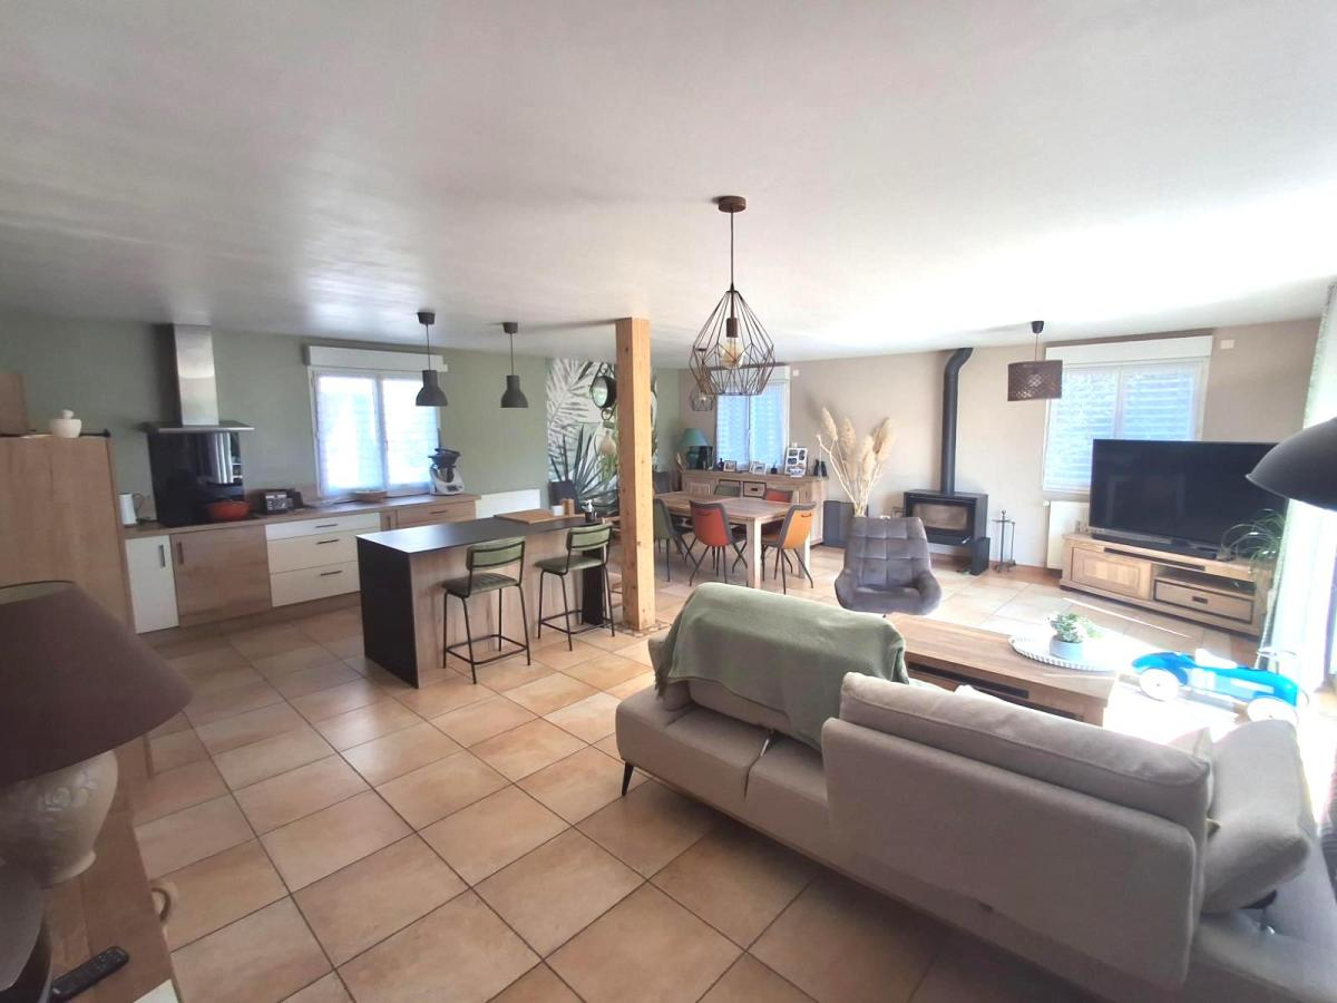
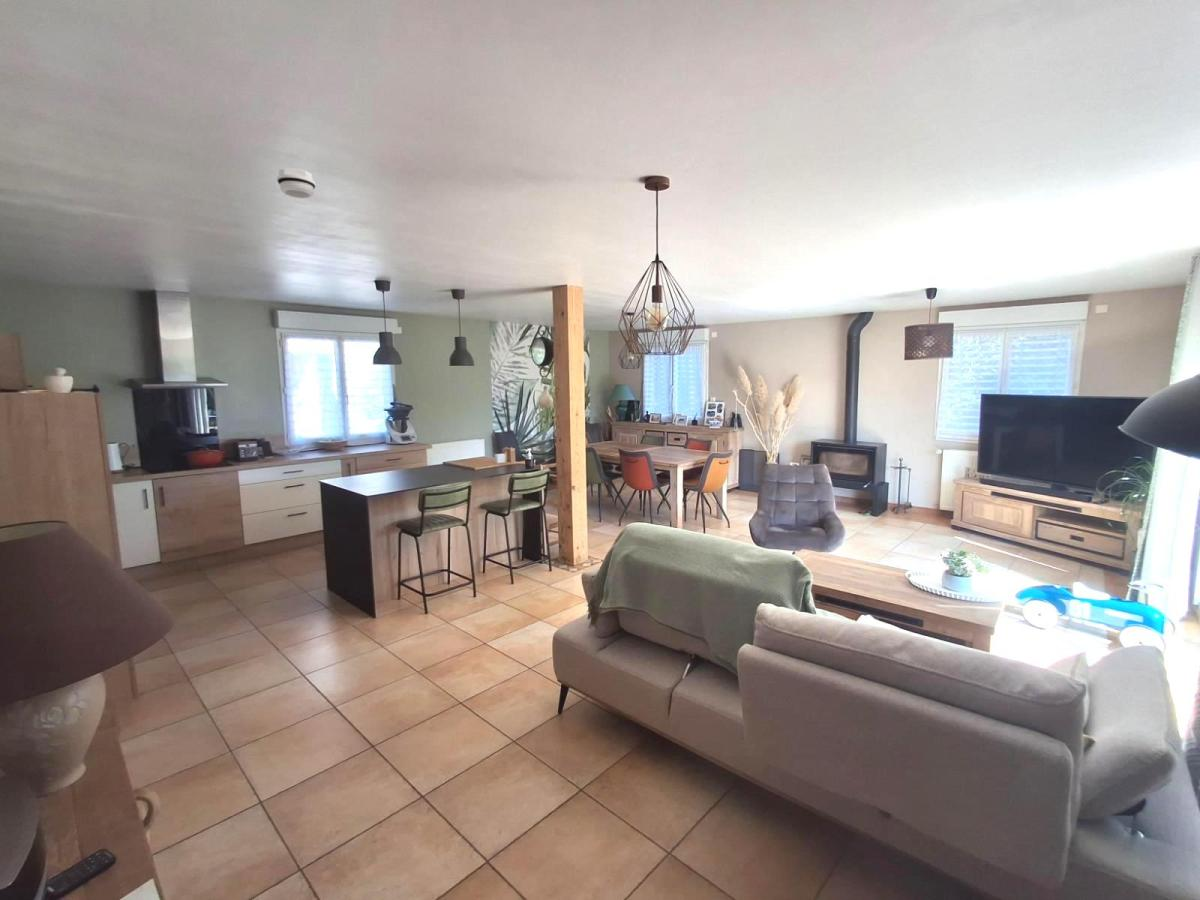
+ smoke detector [276,167,317,199]
